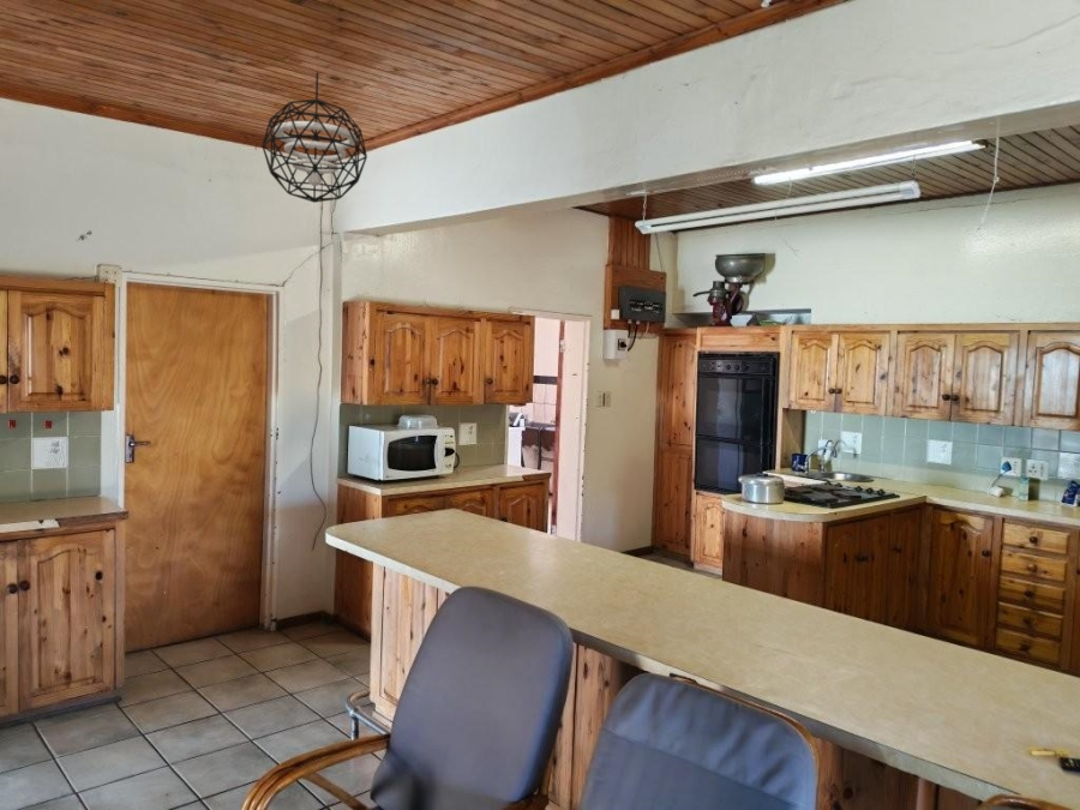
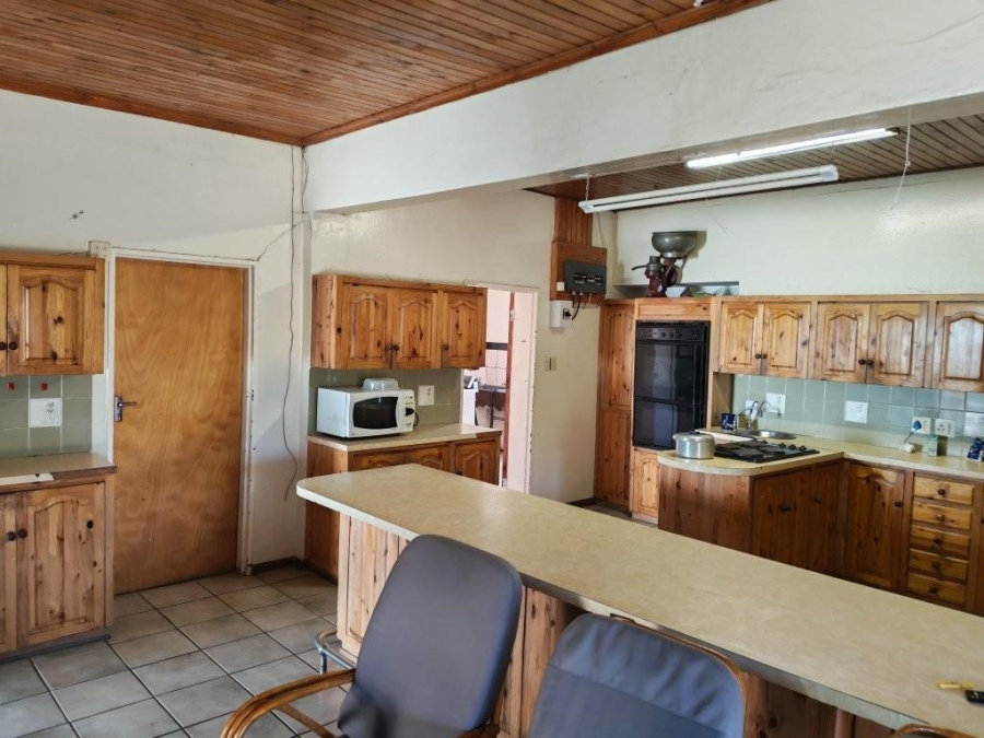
- pendant light [260,71,368,204]
